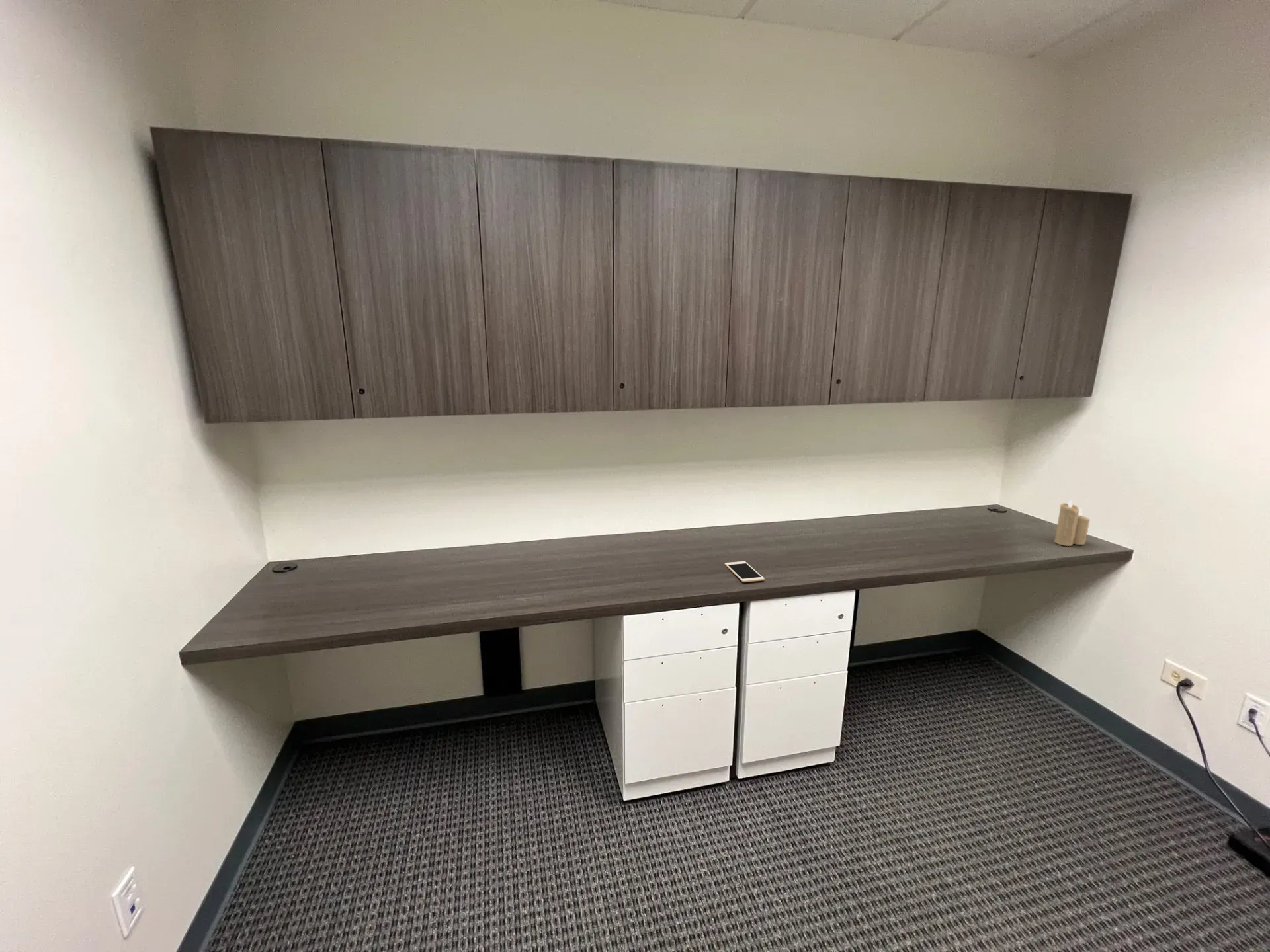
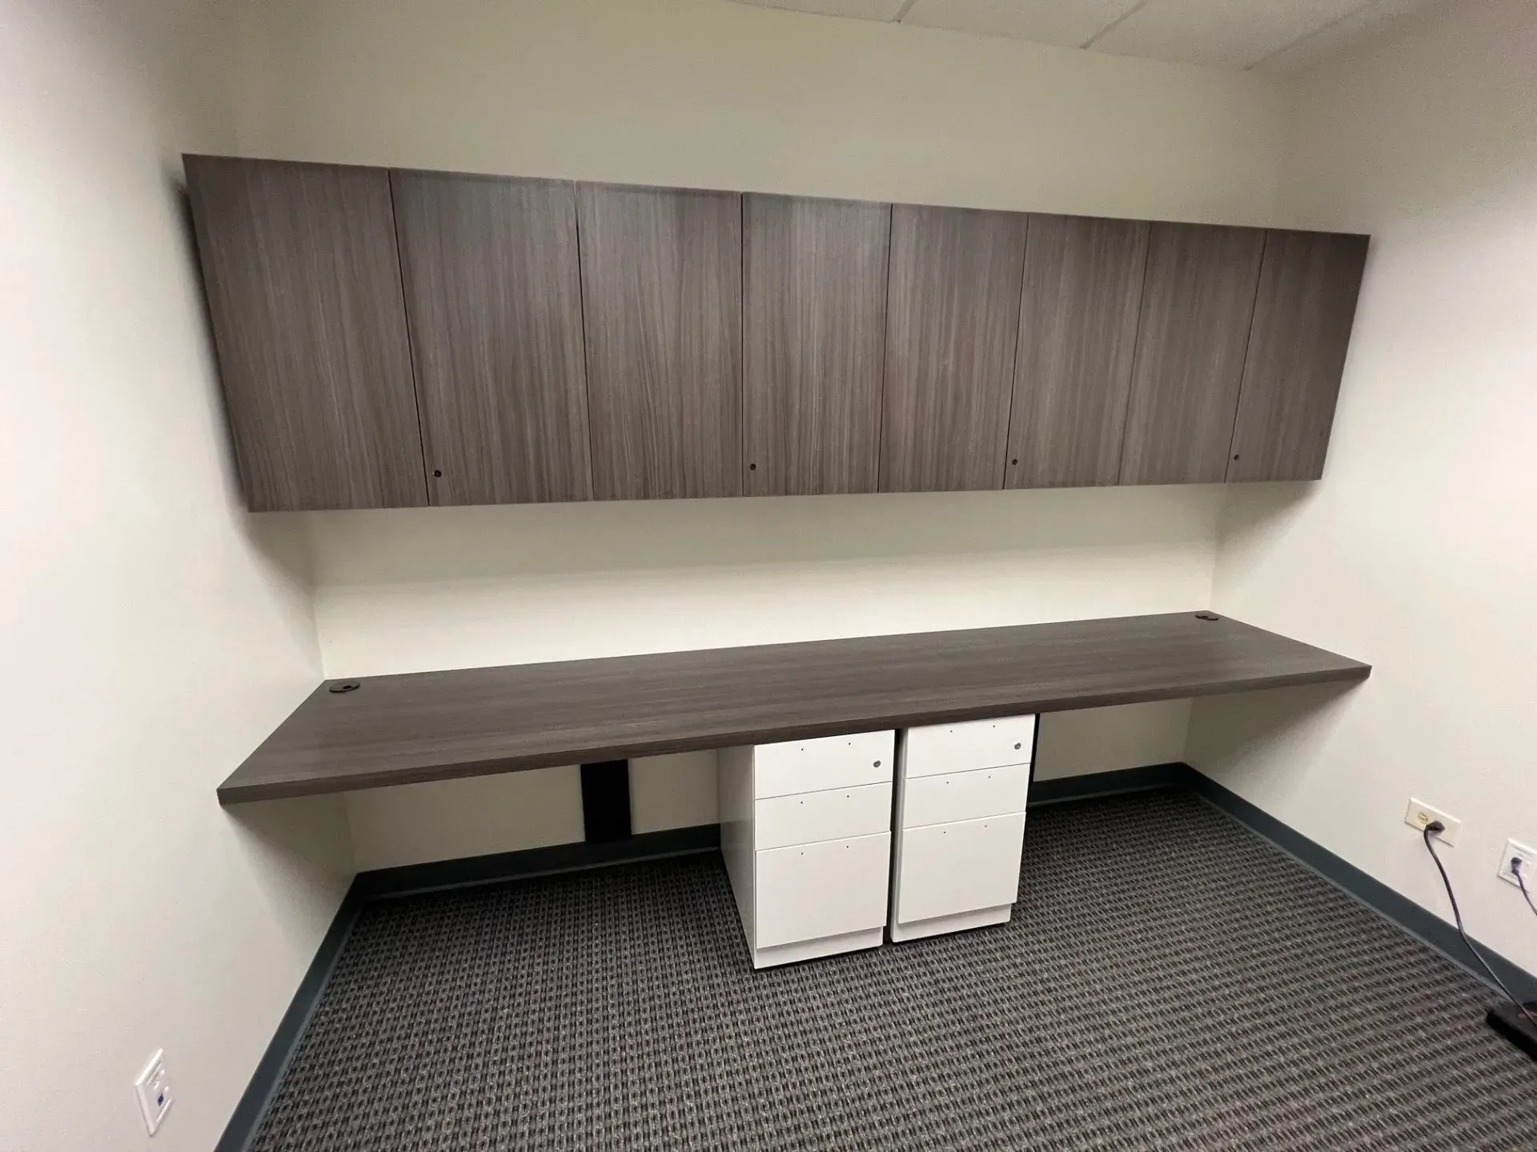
- candle [1054,499,1091,547]
- cell phone [724,561,765,583]
